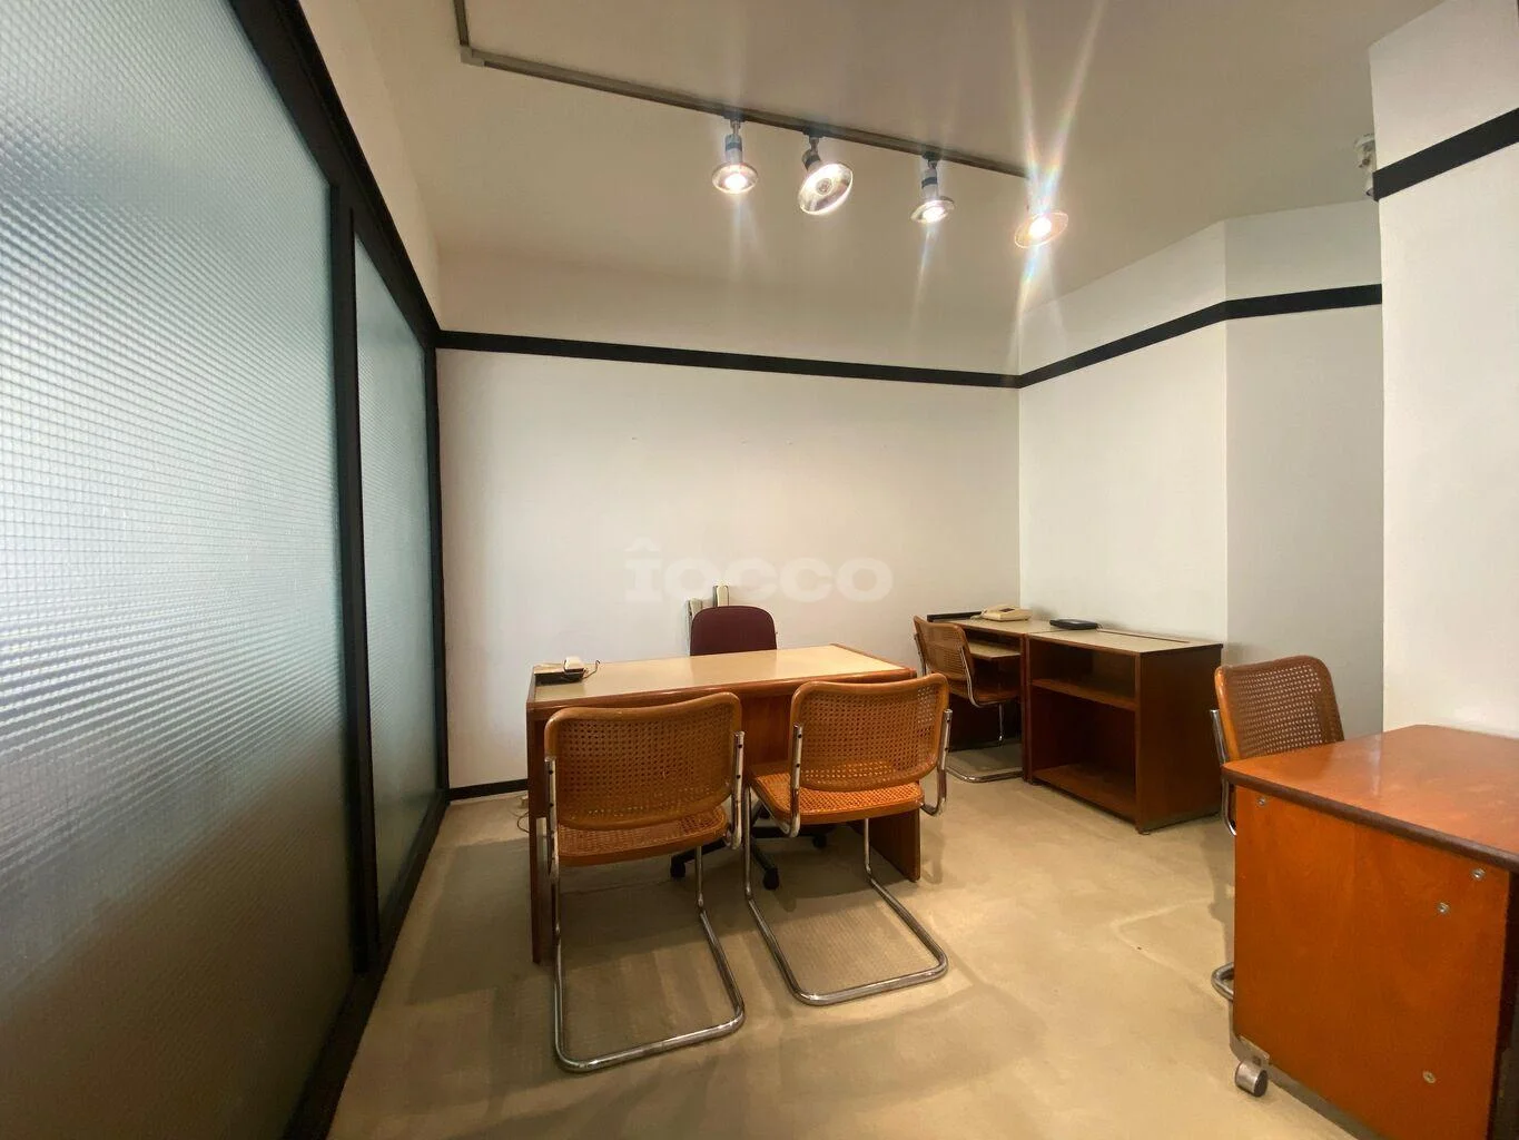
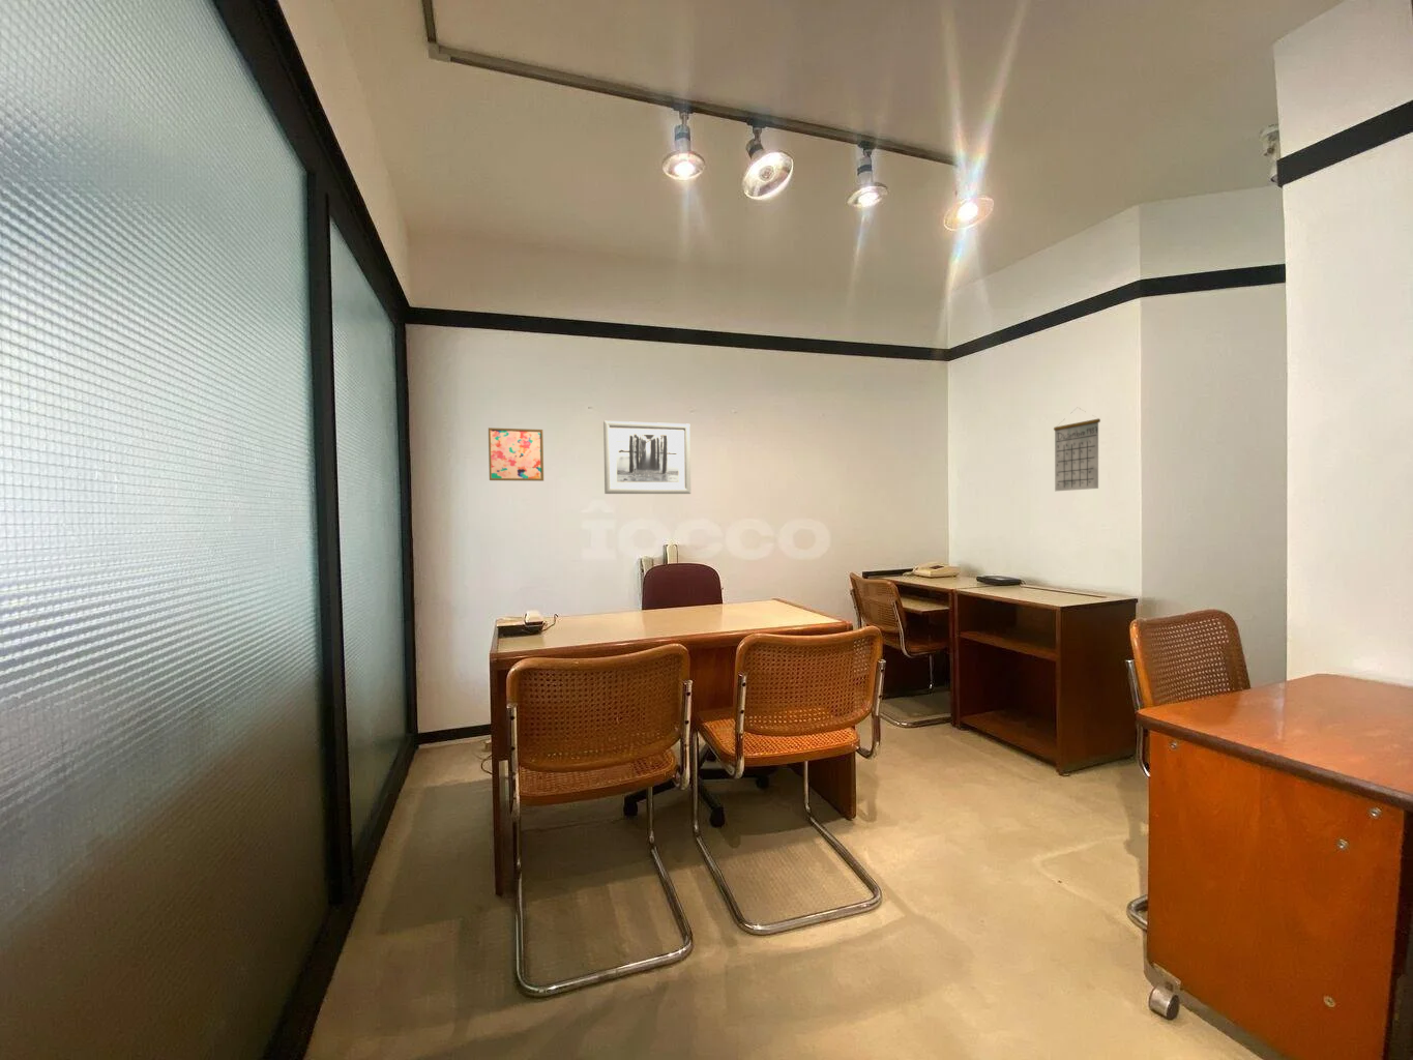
+ calendar [1052,406,1101,492]
+ wall art [488,426,544,482]
+ wall art [602,420,691,494]
